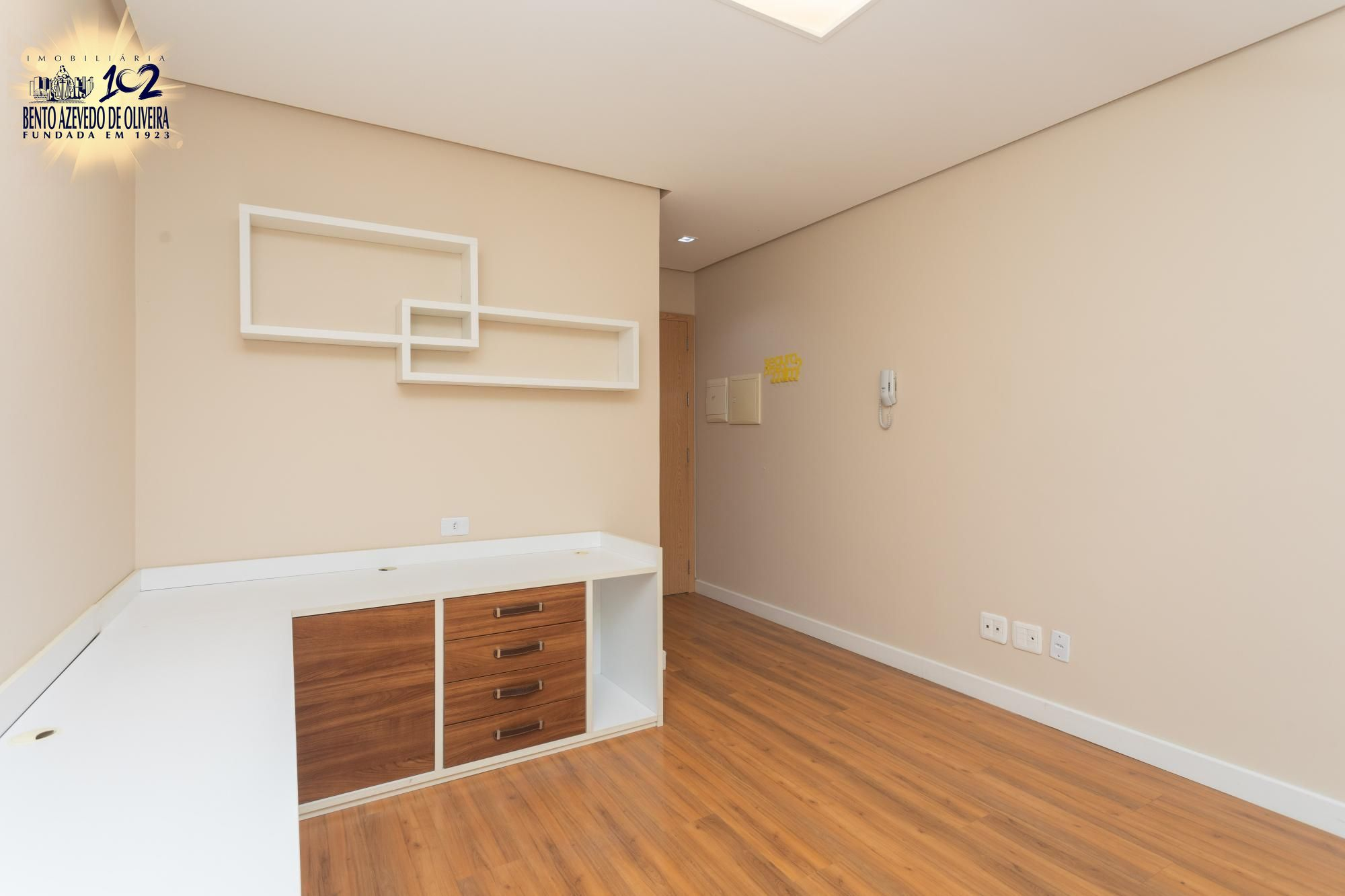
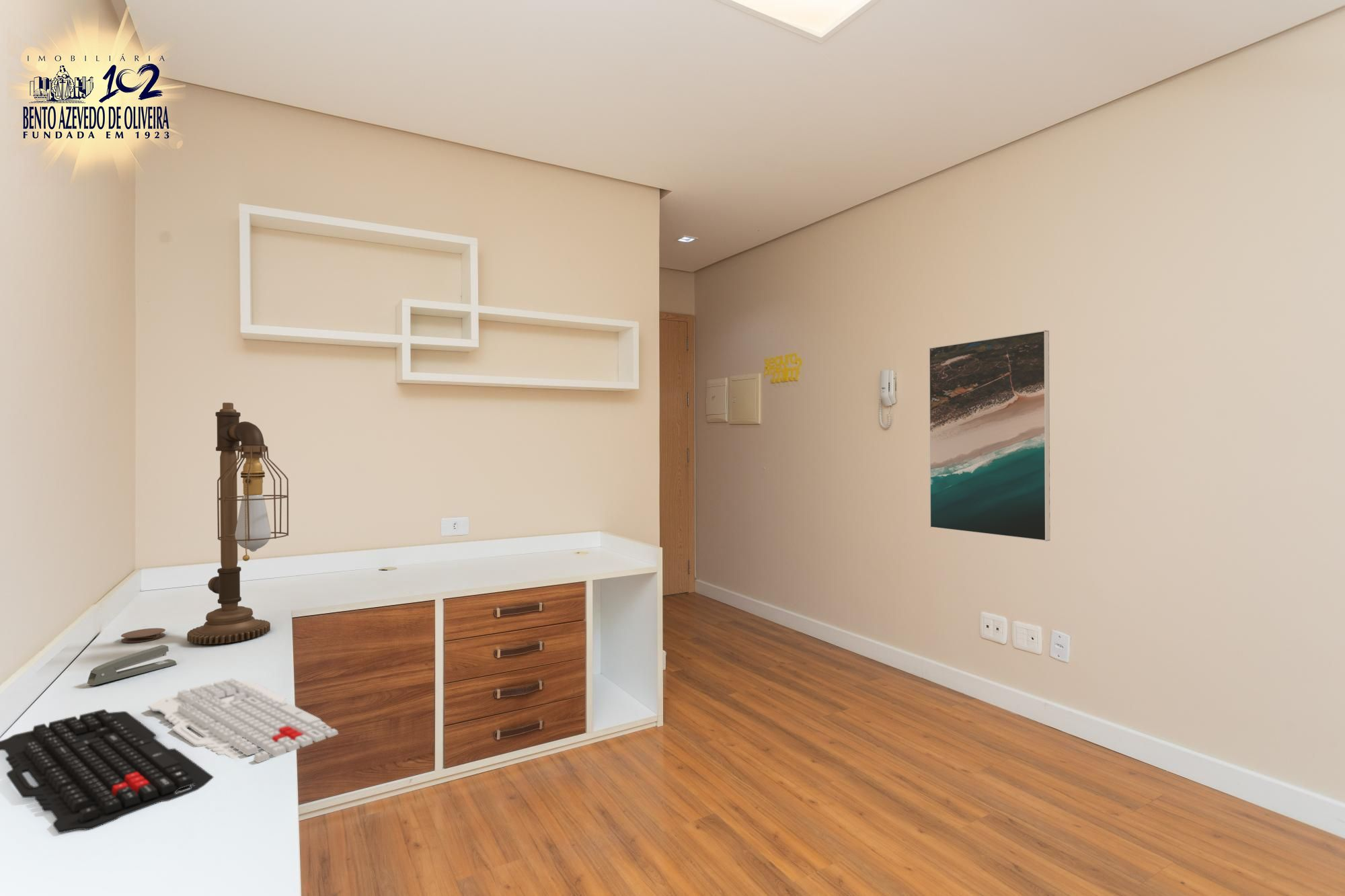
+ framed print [929,329,1050,542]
+ stapler [87,644,178,686]
+ keyboard [0,678,339,834]
+ coaster [120,627,166,643]
+ desk lamp [186,402,289,645]
